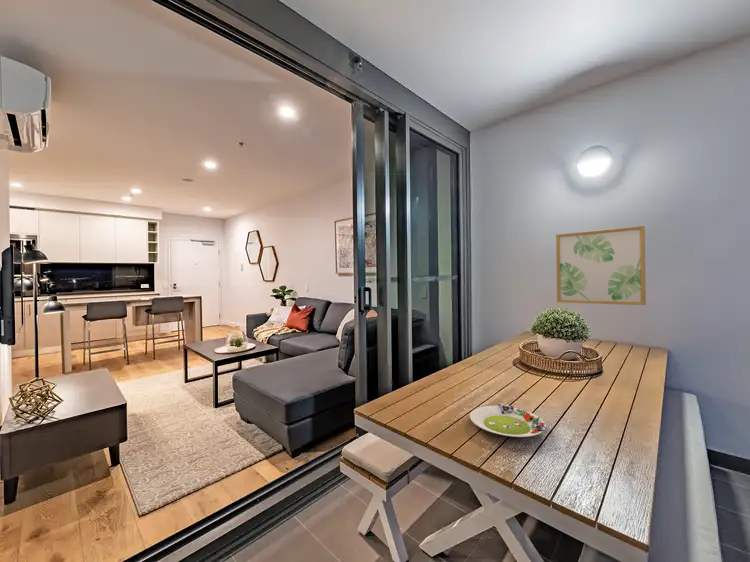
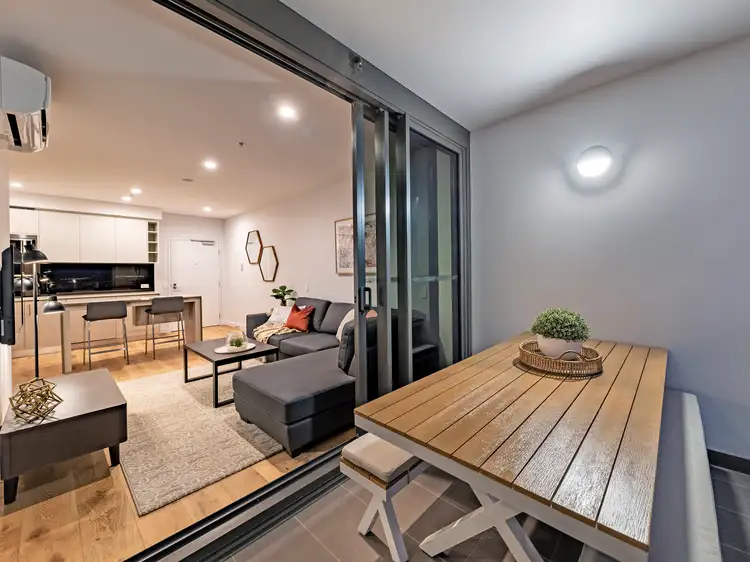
- salad plate [469,402,547,438]
- wall art [555,225,647,306]
